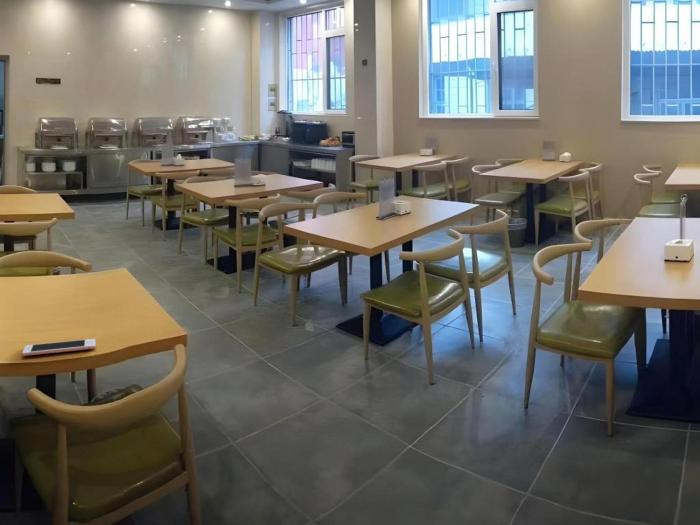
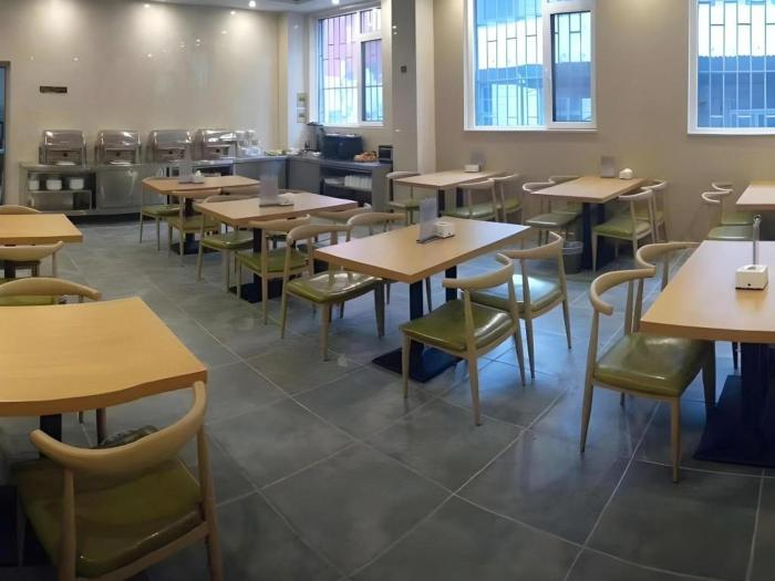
- cell phone [21,338,97,357]
